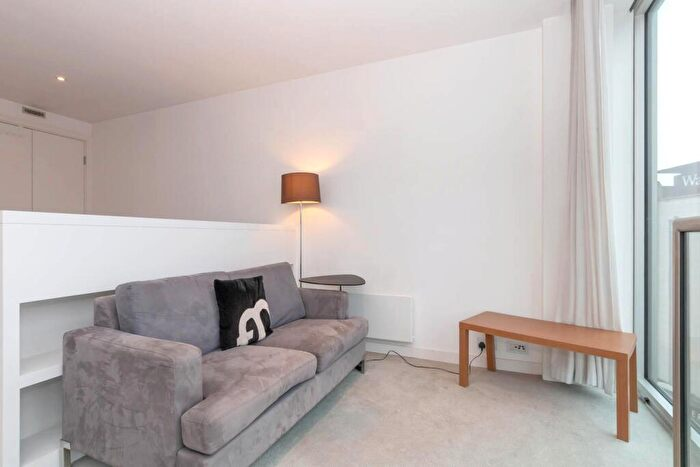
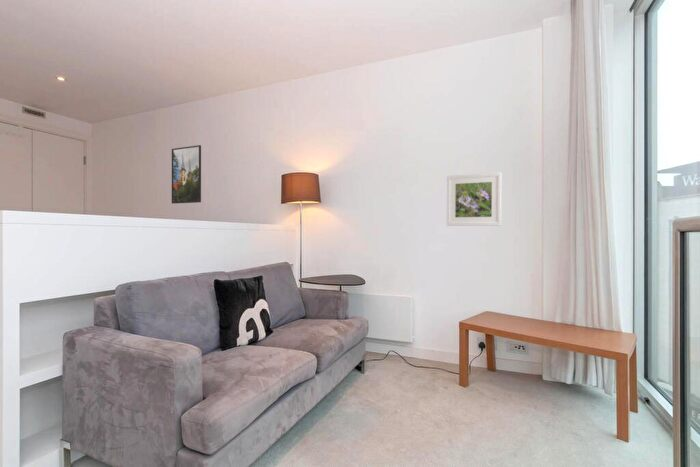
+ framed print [171,144,202,205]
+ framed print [446,172,502,227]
